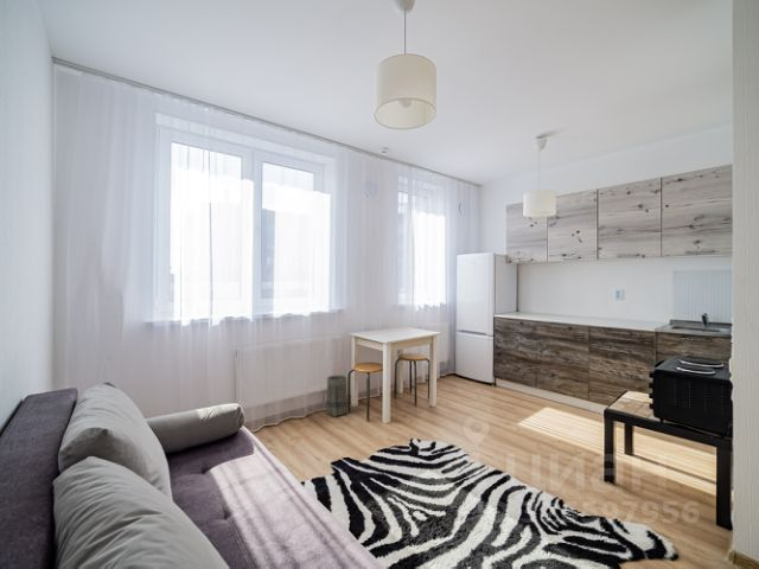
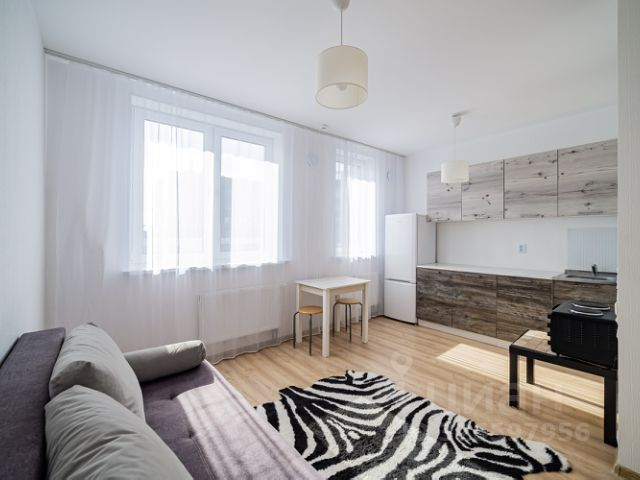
- basket [325,375,349,417]
